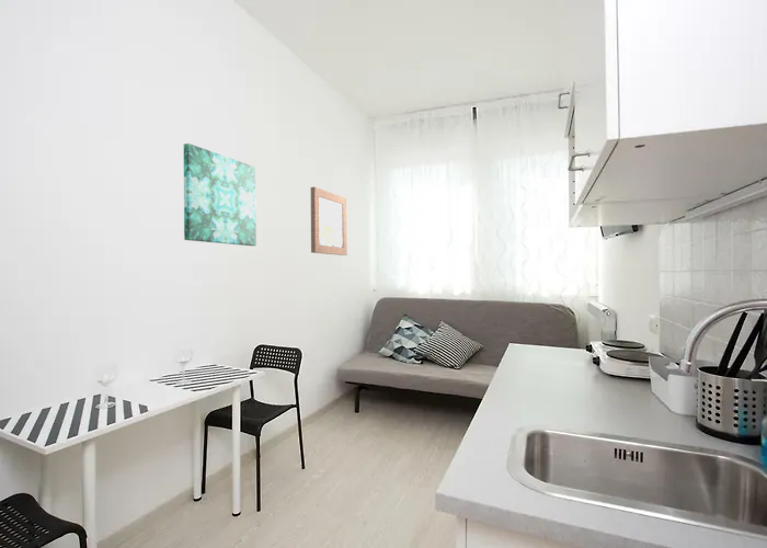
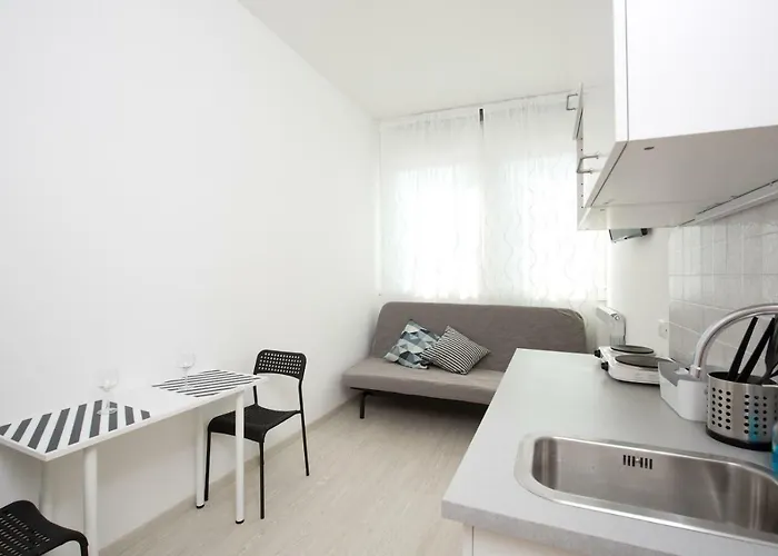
- wall art [310,186,348,256]
- wall art [183,142,257,247]
